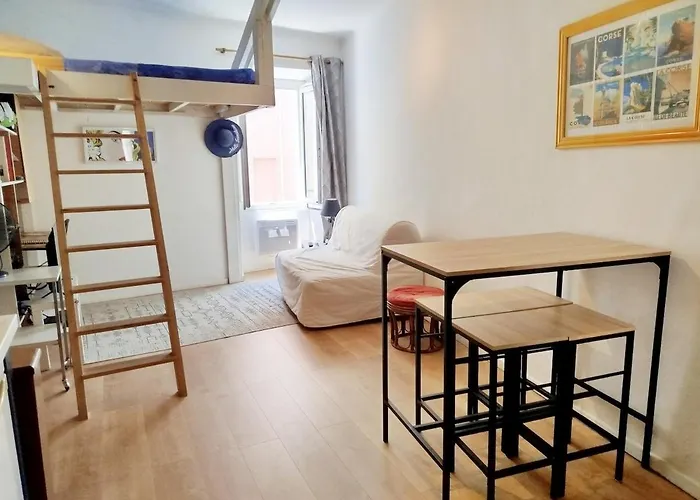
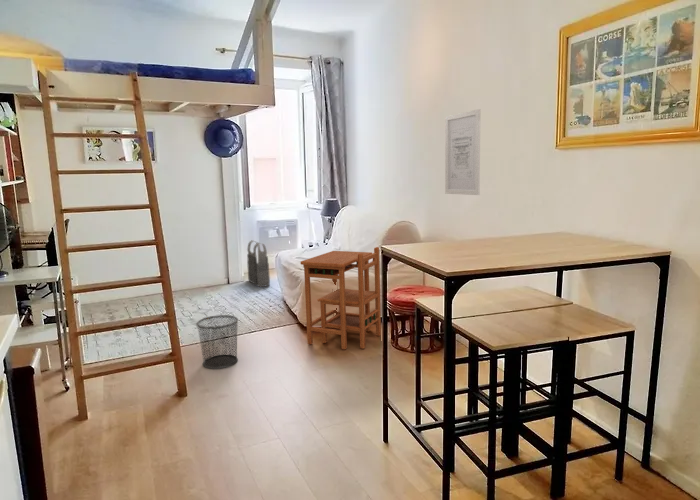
+ wall art [444,108,481,196]
+ waste bin [195,314,239,370]
+ side table [300,246,382,350]
+ body armor vest [246,239,271,288]
